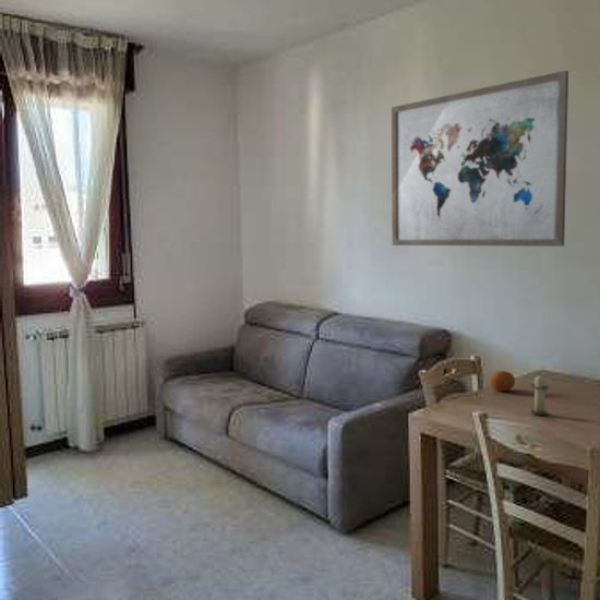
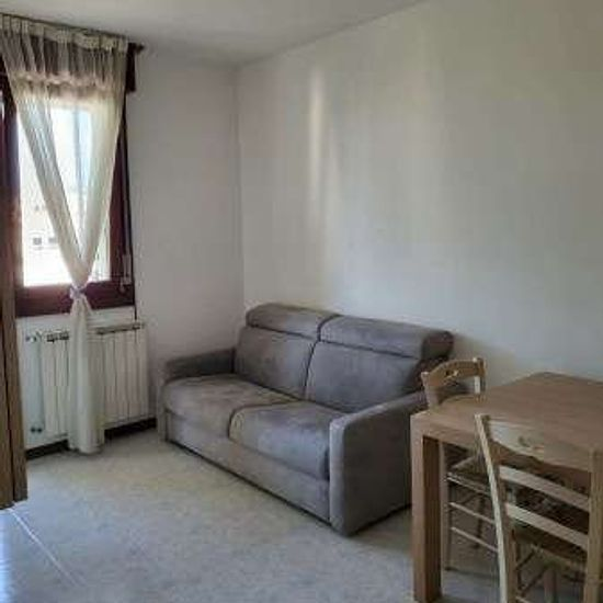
- wall art [391,70,569,248]
- fruit [489,370,516,392]
- candle [530,371,550,416]
